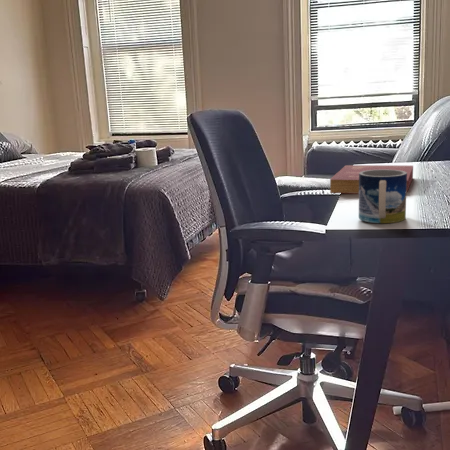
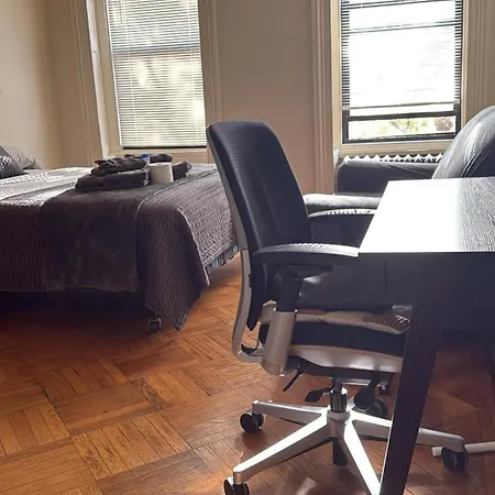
- mug [358,169,407,224]
- book [329,164,414,195]
